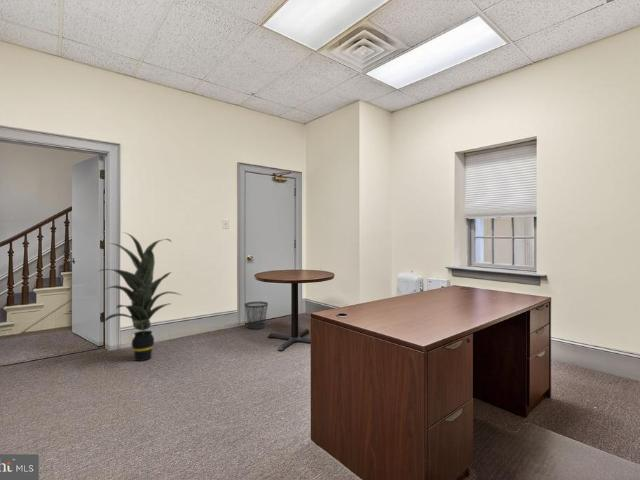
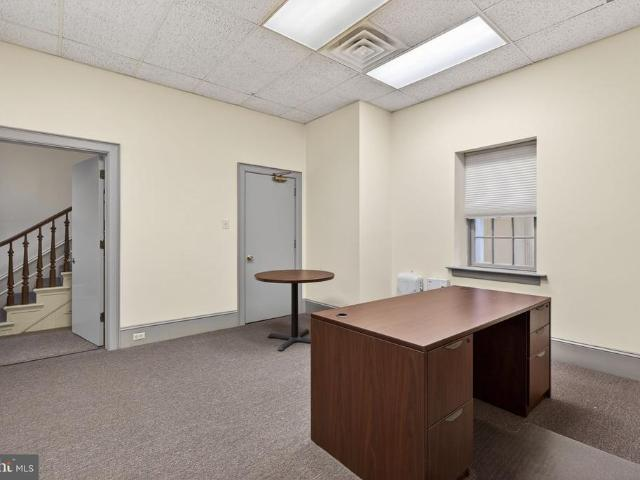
- wastebasket [244,301,269,330]
- indoor plant [99,231,182,362]
